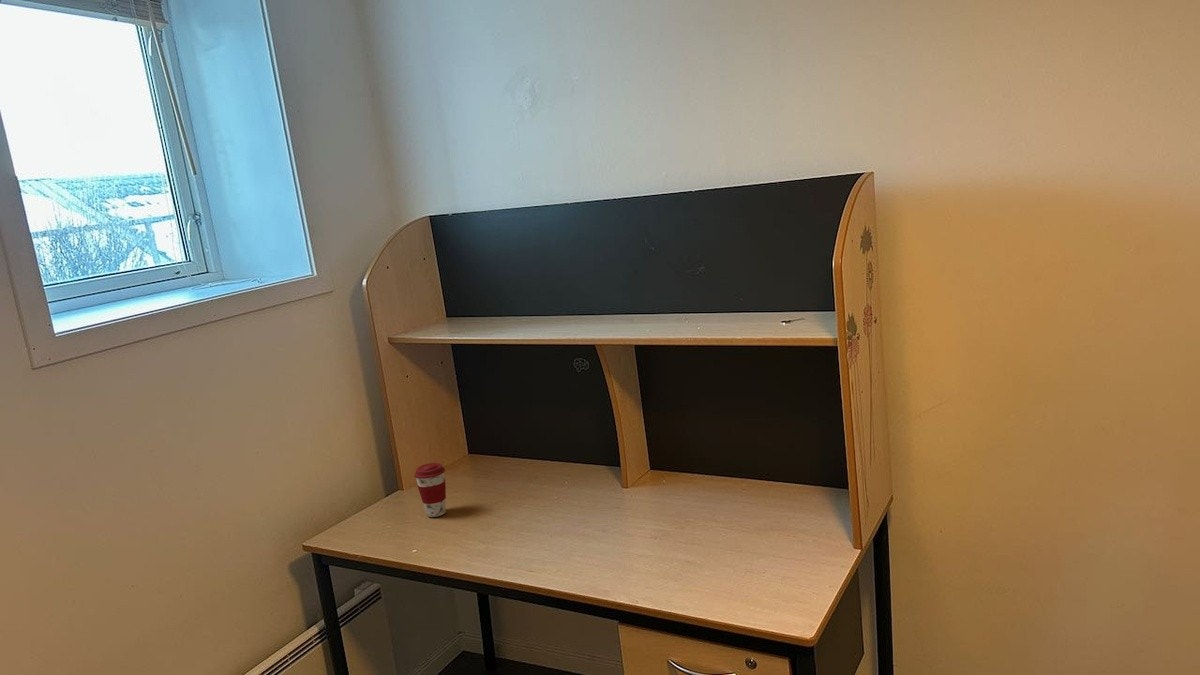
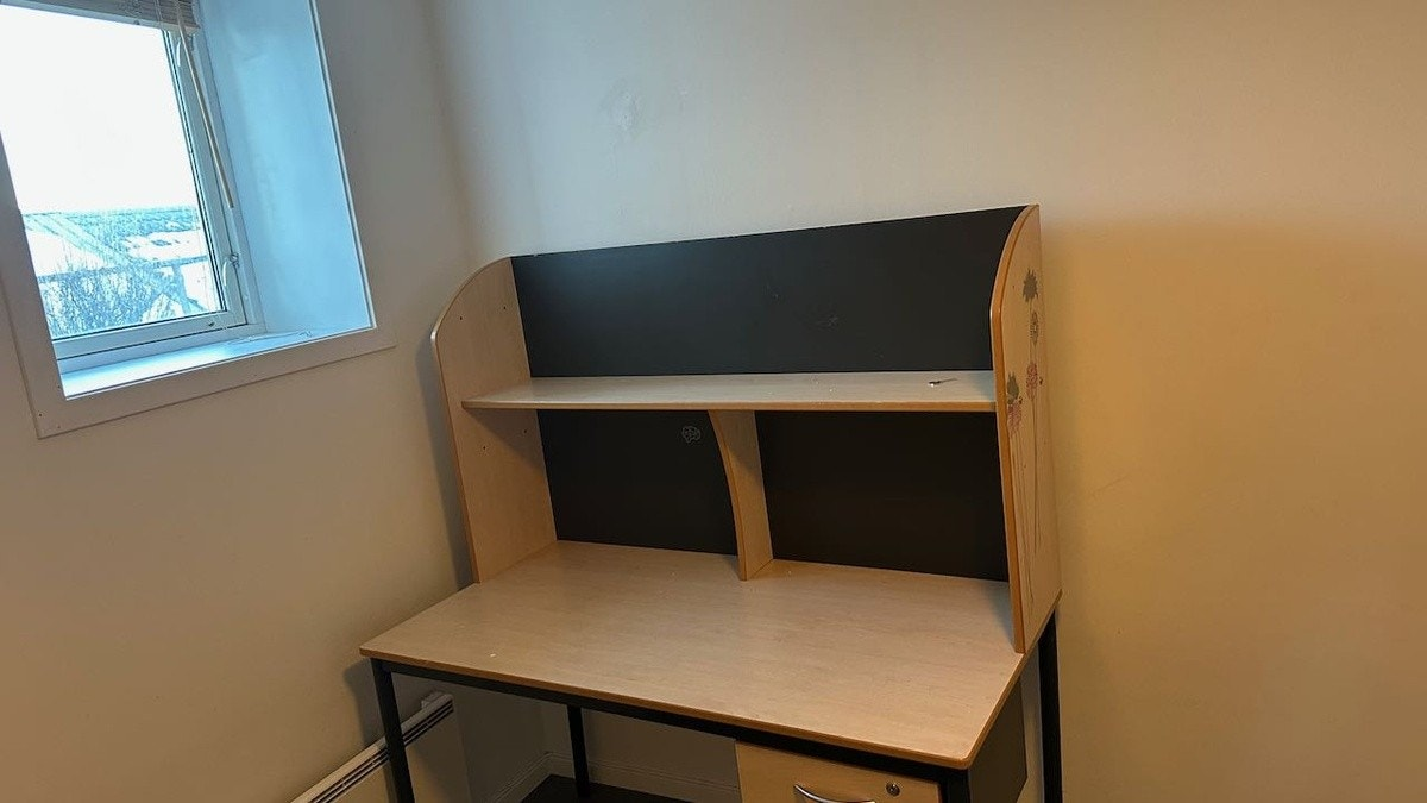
- coffee cup [413,462,447,518]
